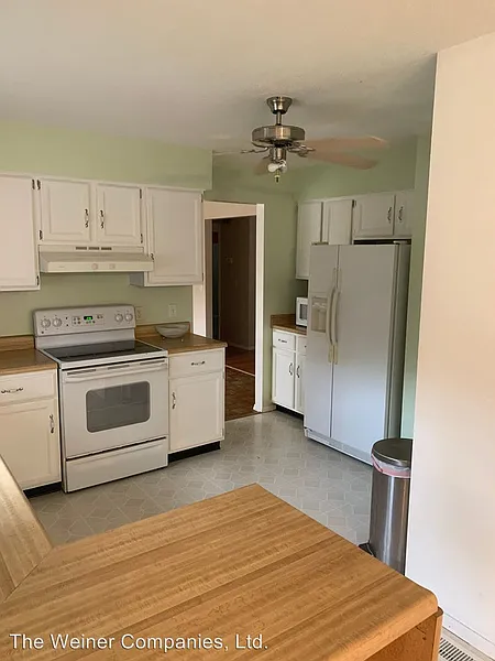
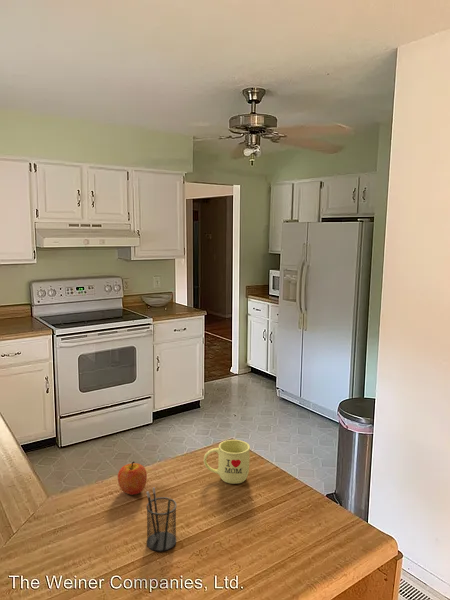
+ apple [117,461,148,496]
+ mug [203,439,251,485]
+ pencil holder [146,487,177,553]
